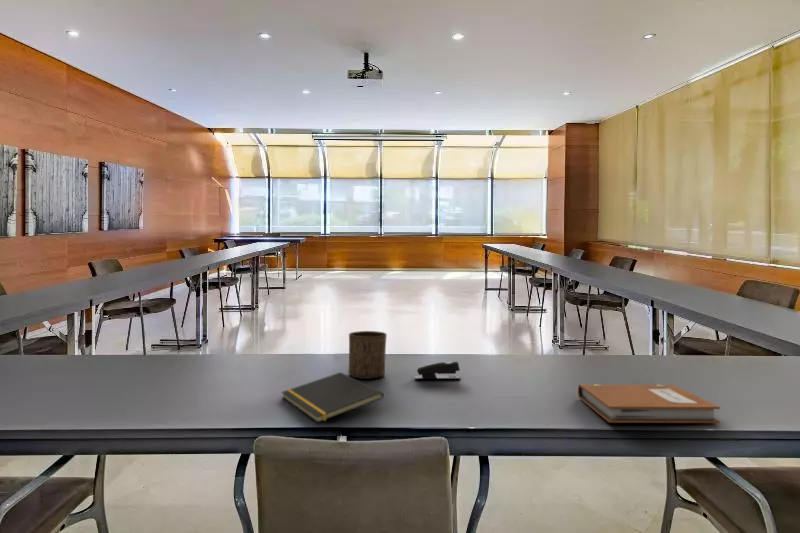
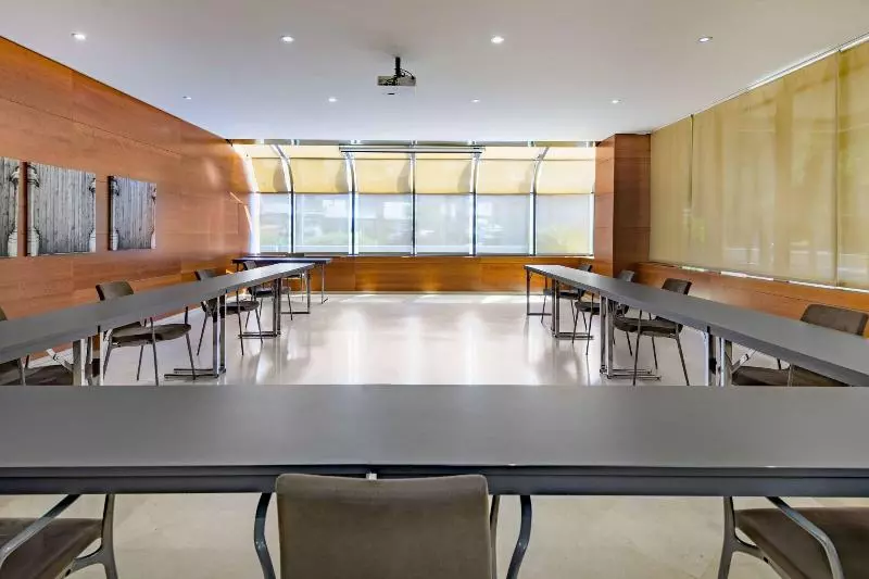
- notepad [281,371,385,424]
- notebook [577,383,721,424]
- cup [348,330,388,380]
- stapler [414,360,461,380]
